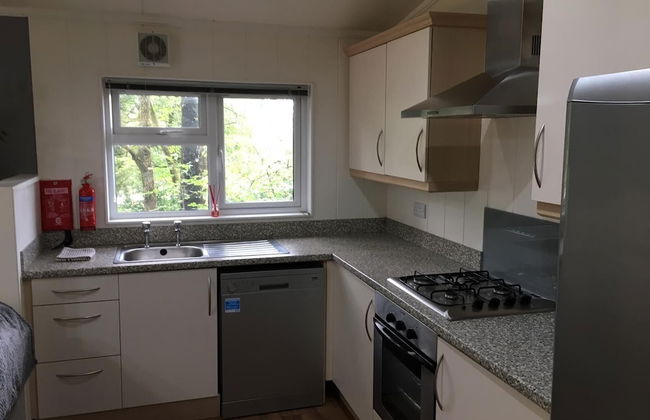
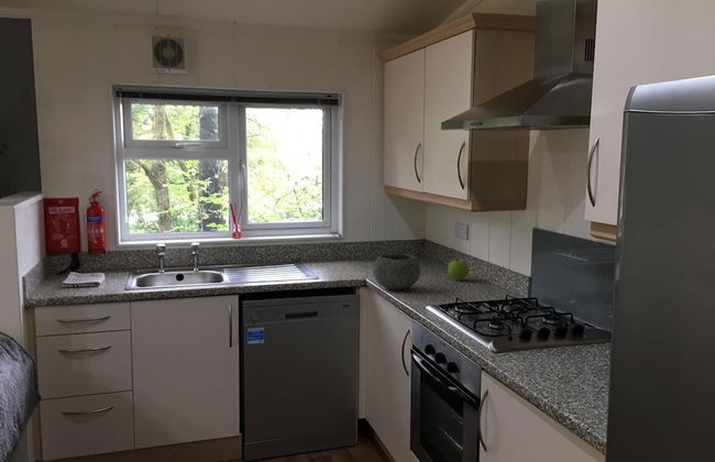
+ bowl [372,253,421,290]
+ apple [447,258,470,282]
